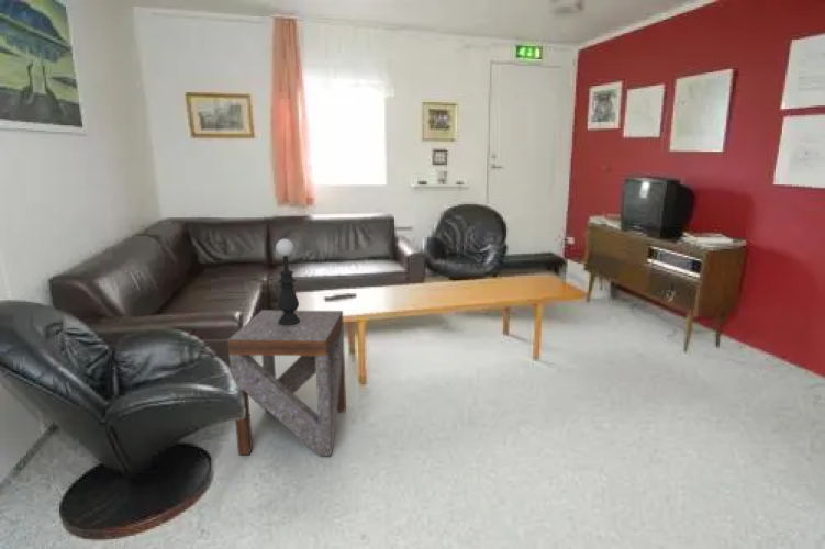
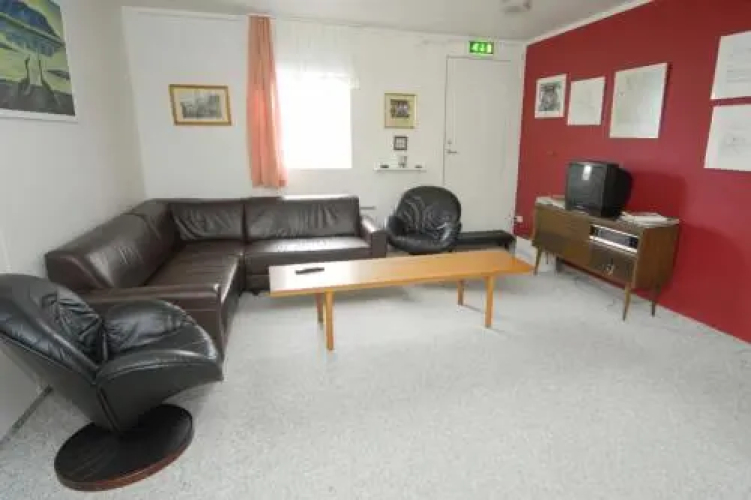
- side table [226,309,347,457]
- table lamp [275,238,301,325]
